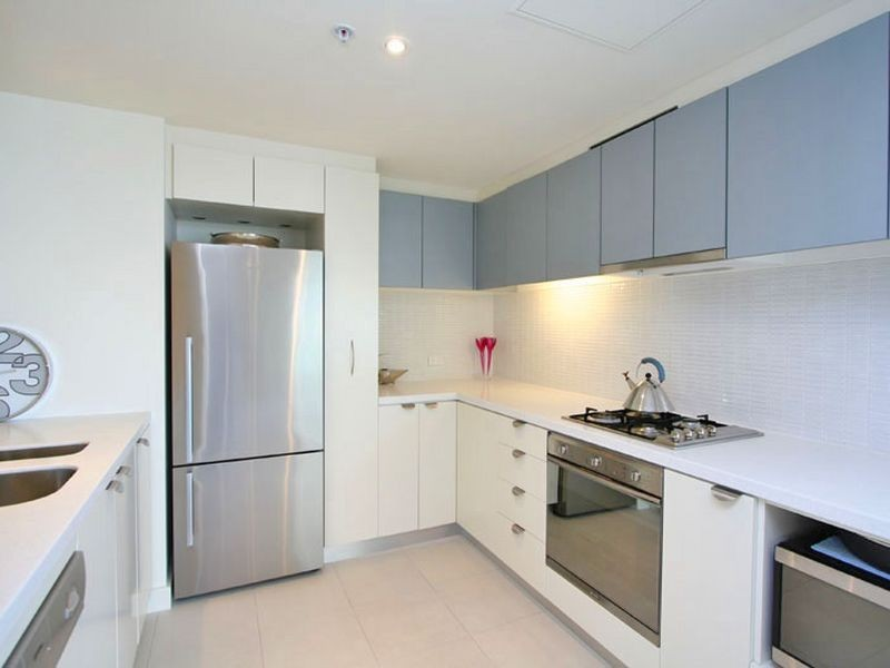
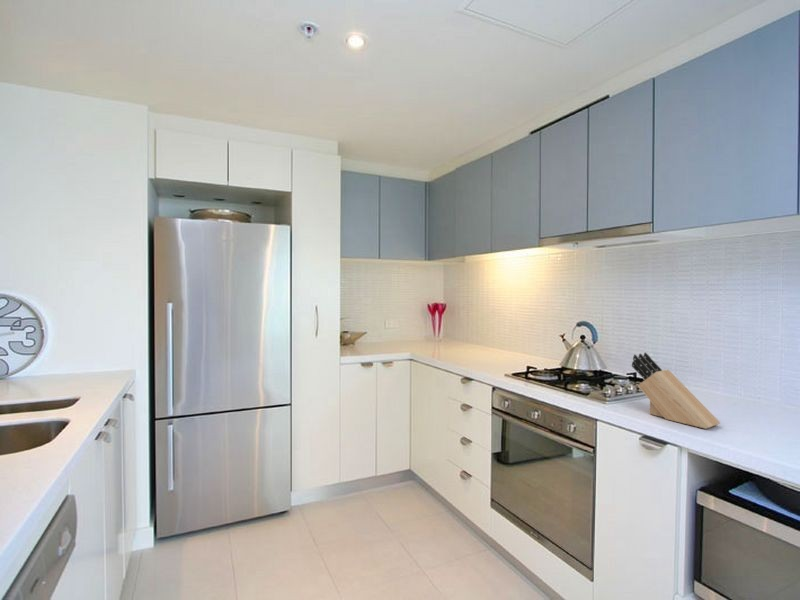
+ knife block [631,352,721,430]
